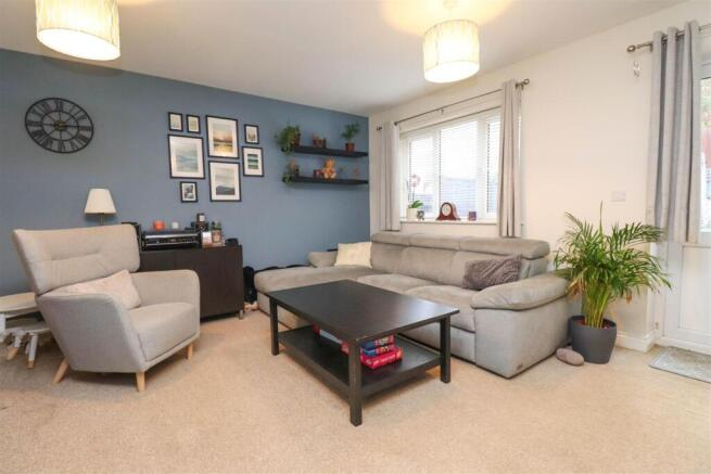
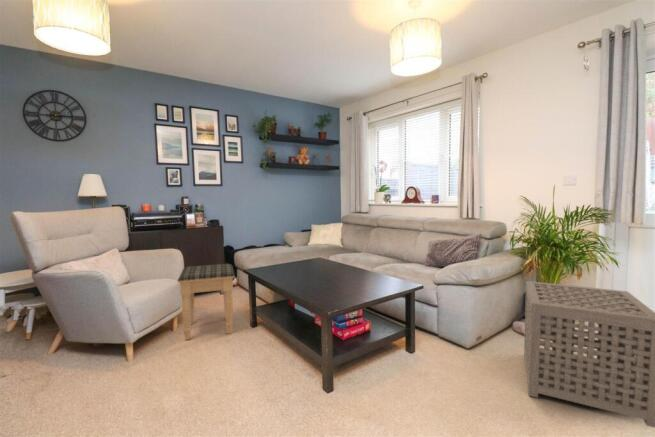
+ footstool [177,263,236,341]
+ side table [523,280,655,429]
